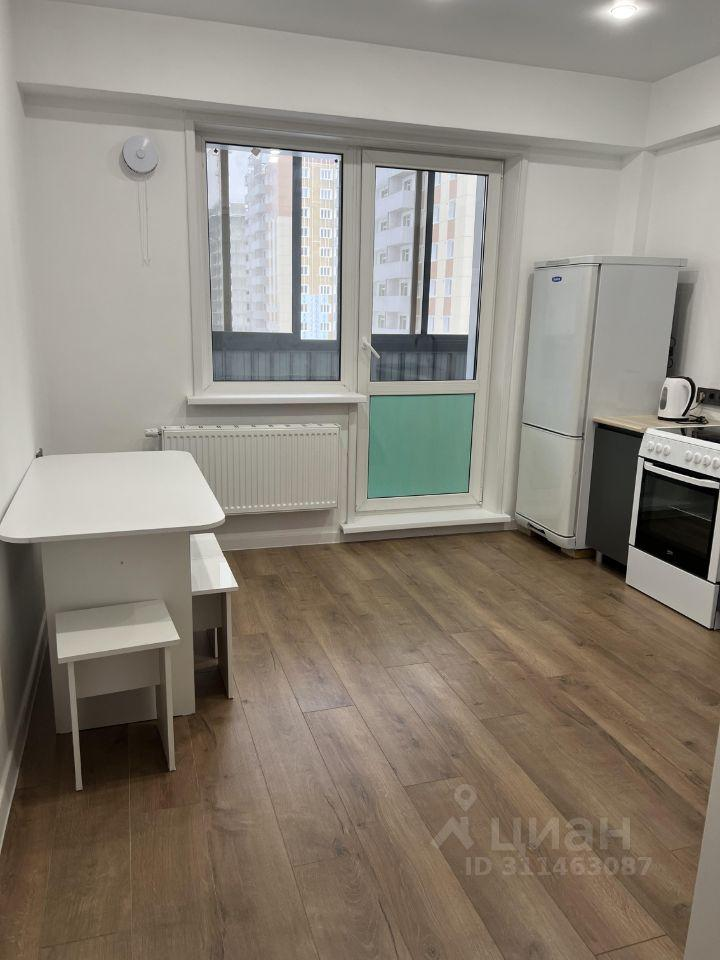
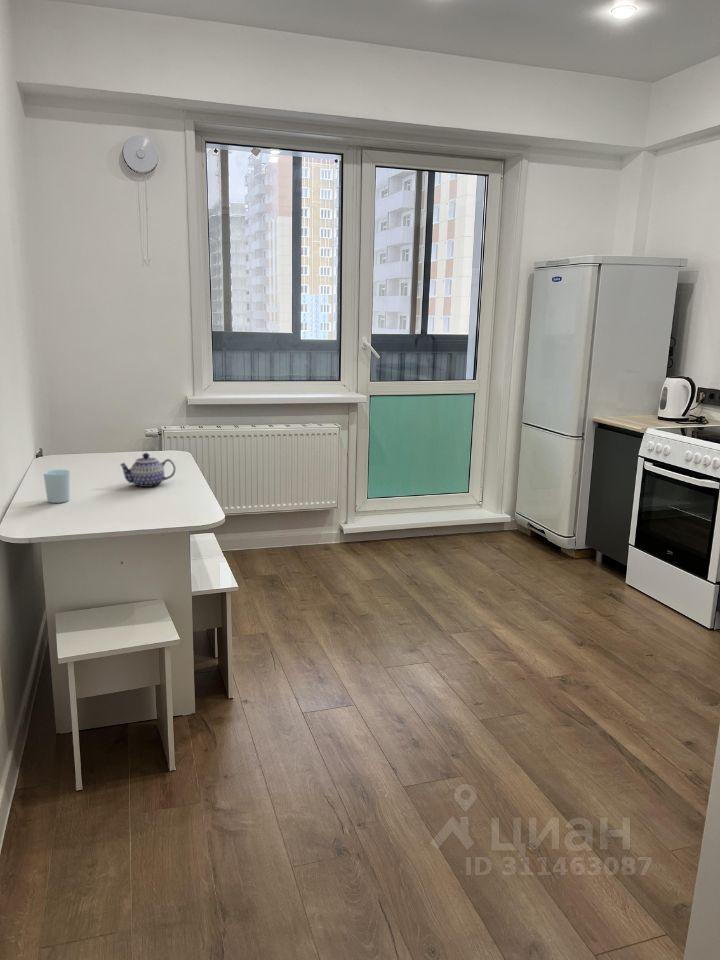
+ cup [42,469,71,504]
+ teapot [119,452,177,488]
